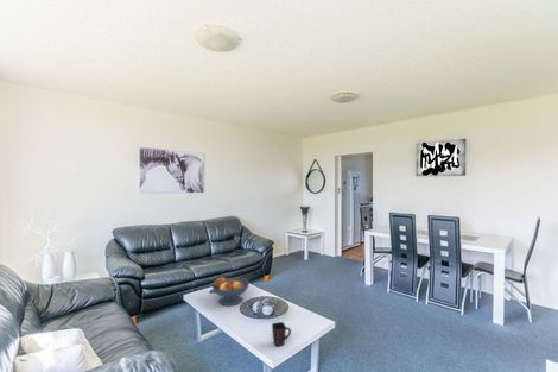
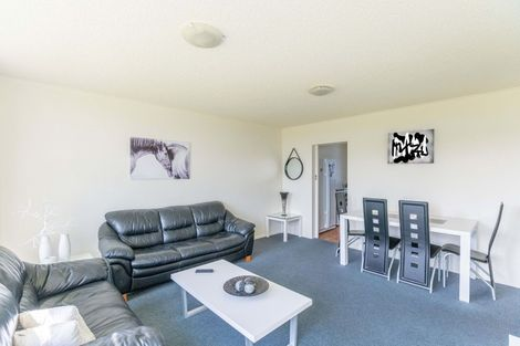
- fruit bowl [211,276,251,307]
- mug [271,321,292,347]
